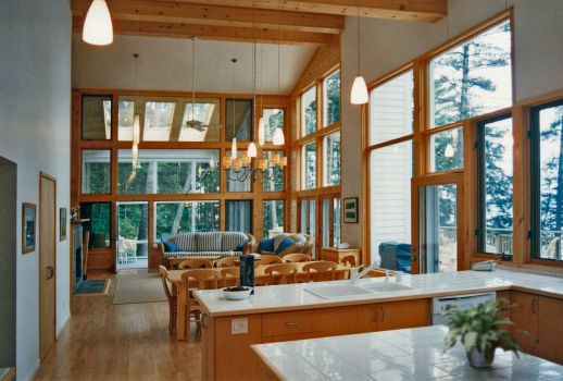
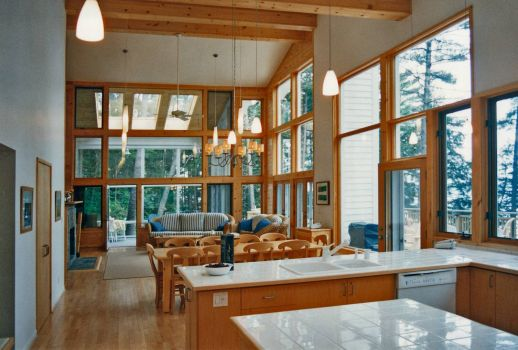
- potted plant [439,297,542,368]
